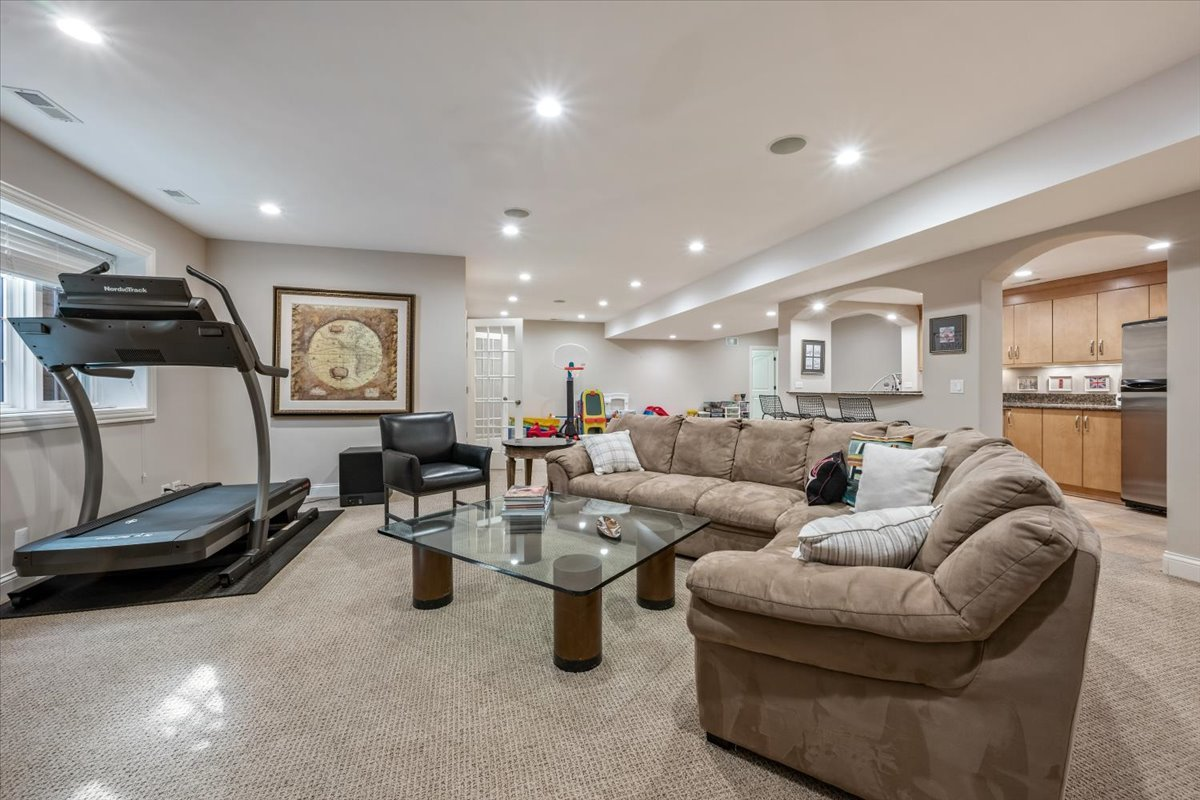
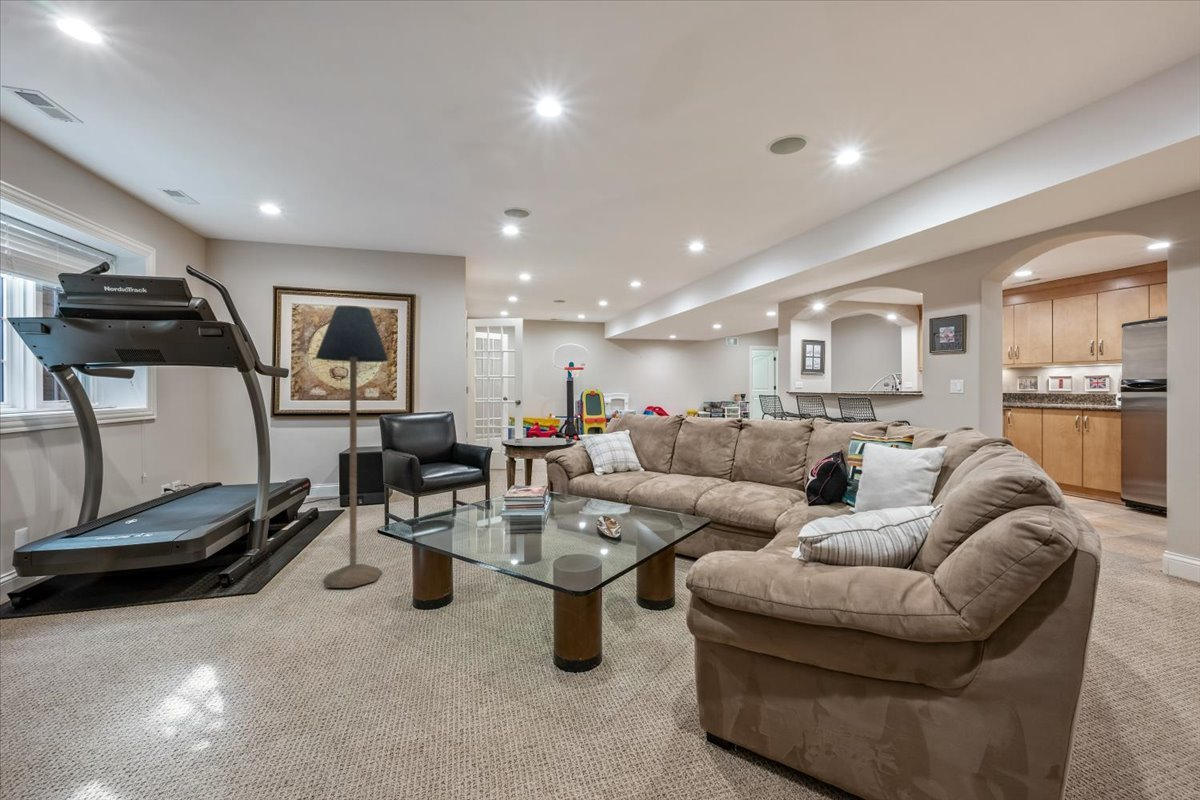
+ floor lamp [314,305,390,589]
